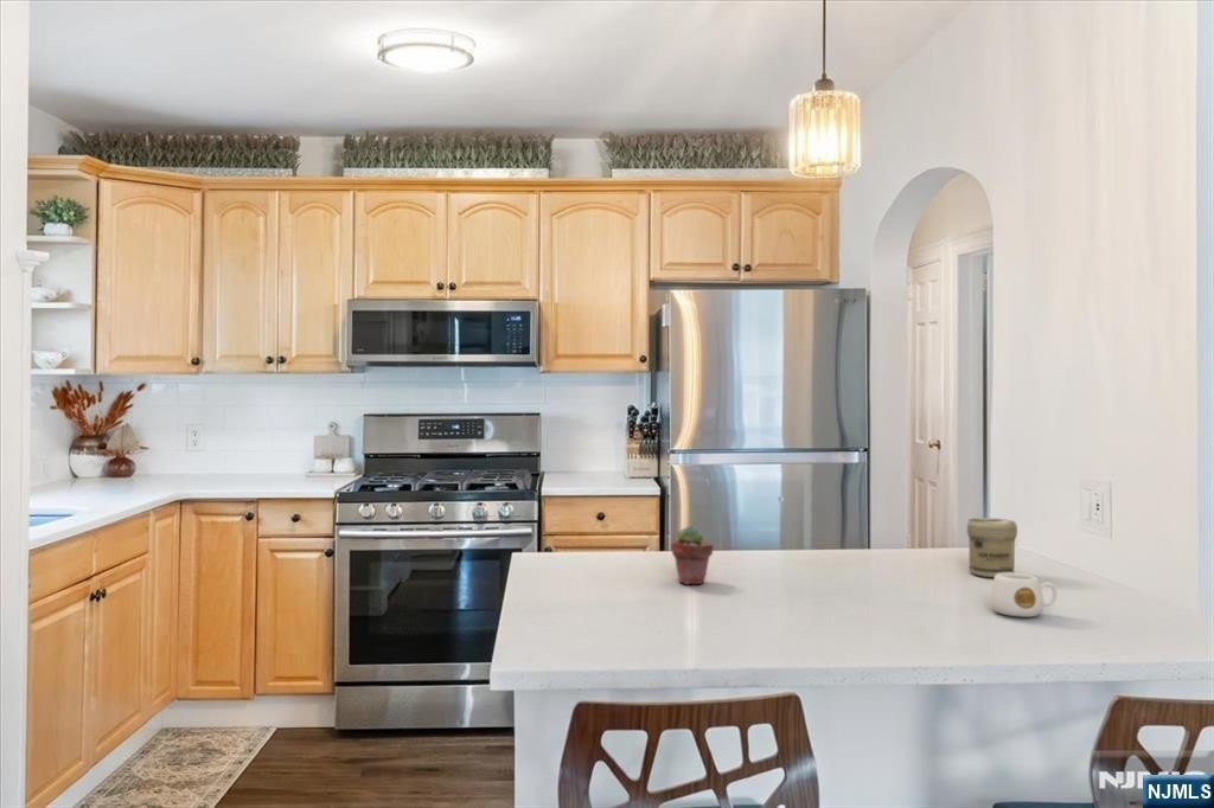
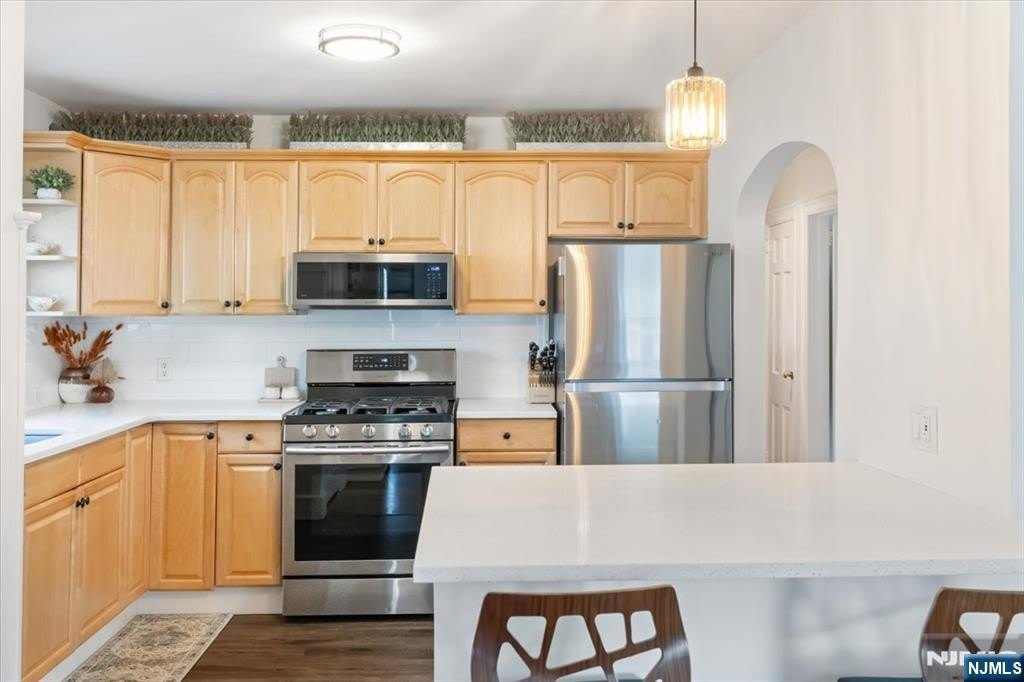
- potted succulent [670,525,715,585]
- jar [966,517,1018,578]
- mug [989,571,1059,618]
